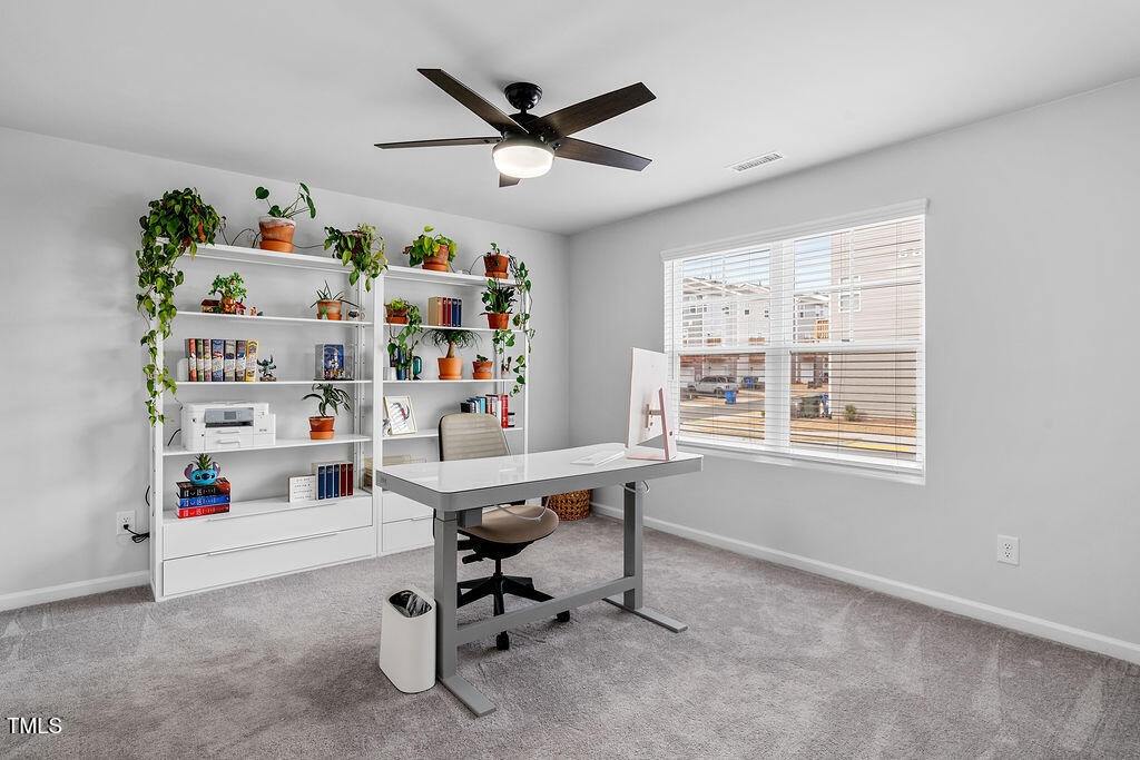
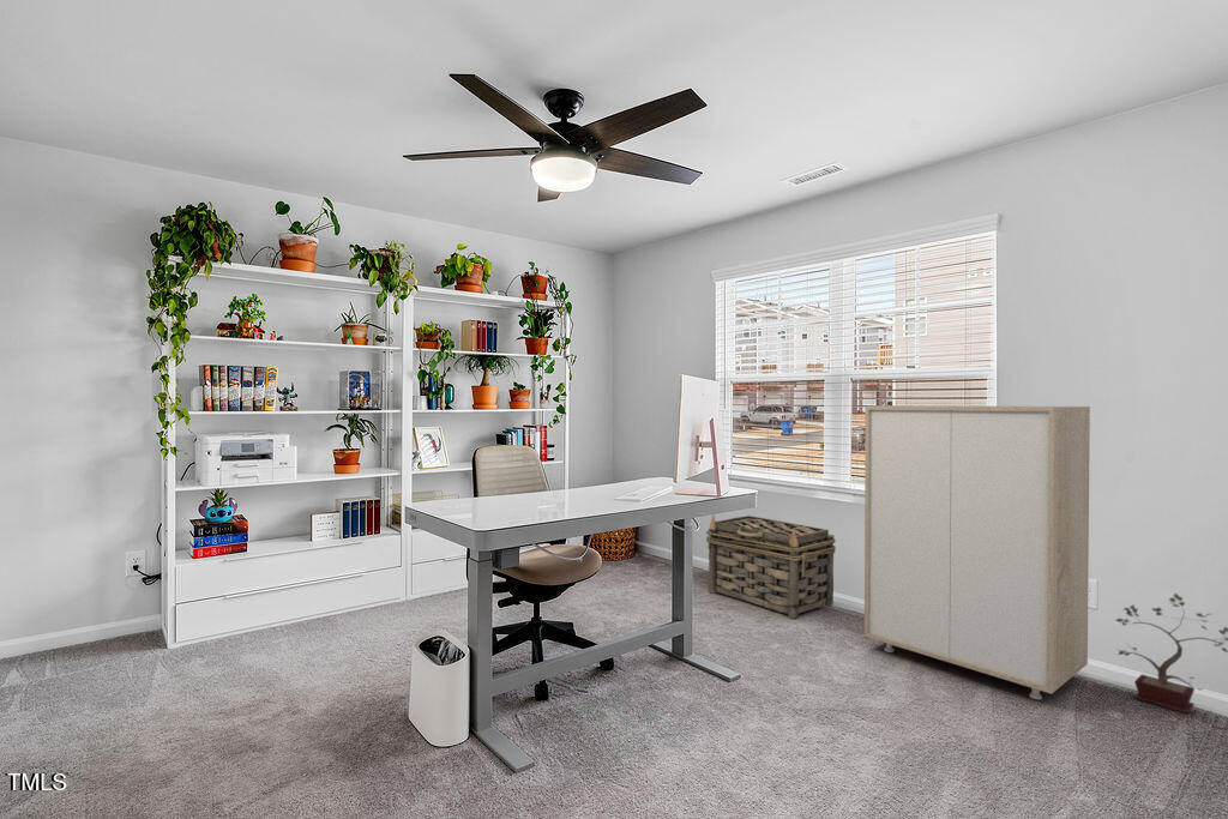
+ potted plant [1114,592,1228,715]
+ storage cabinet [863,404,1091,700]
+ basket [705,514,837,620]
